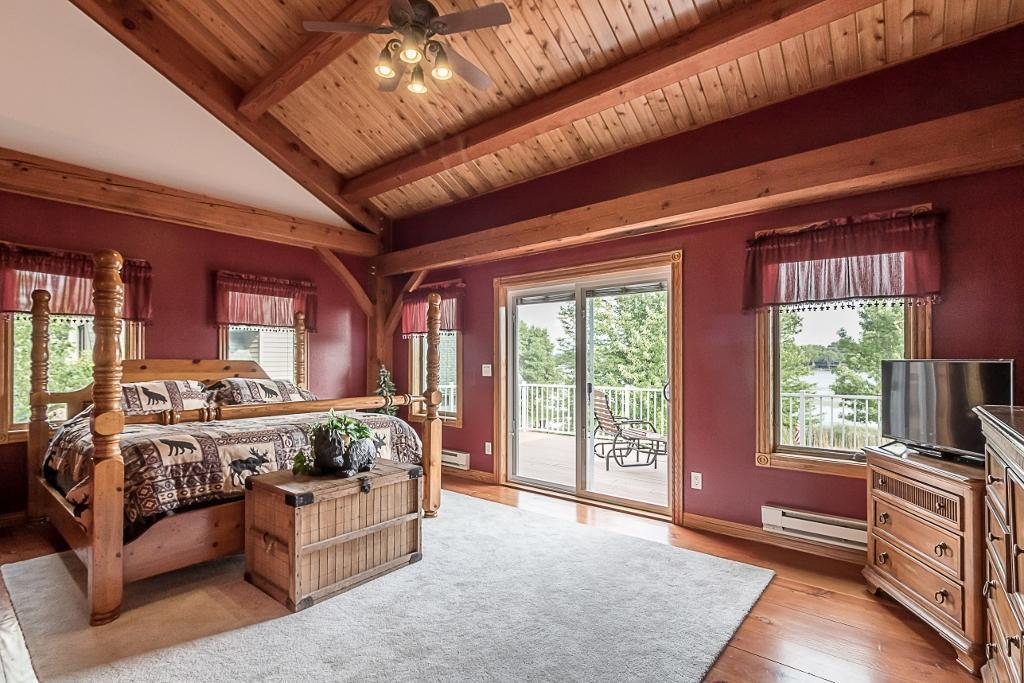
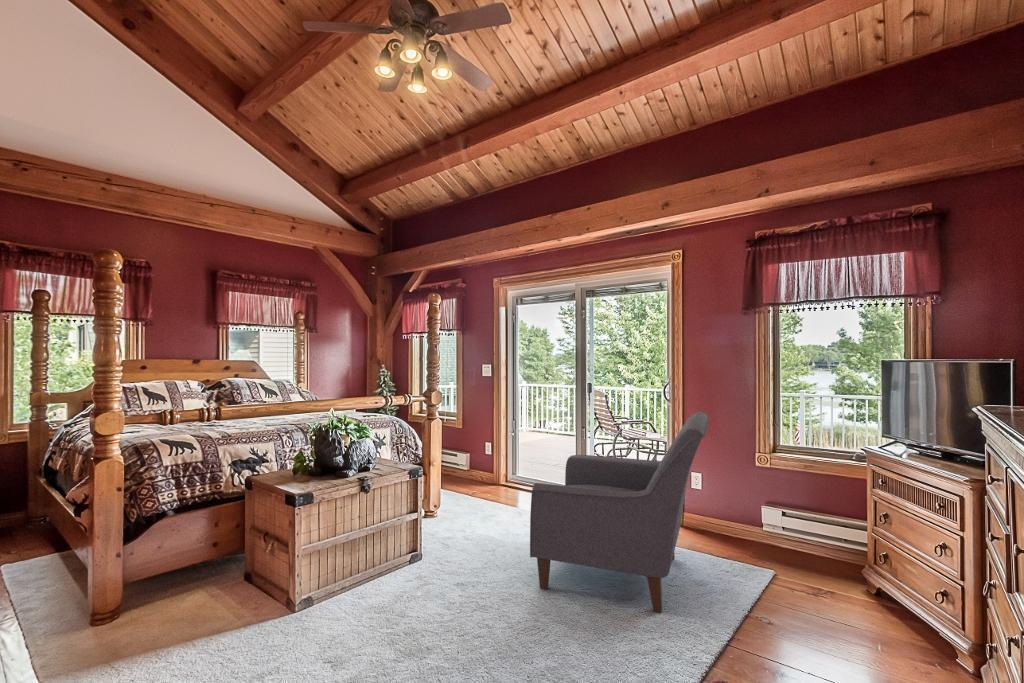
+ chair [529,411,710,614]
